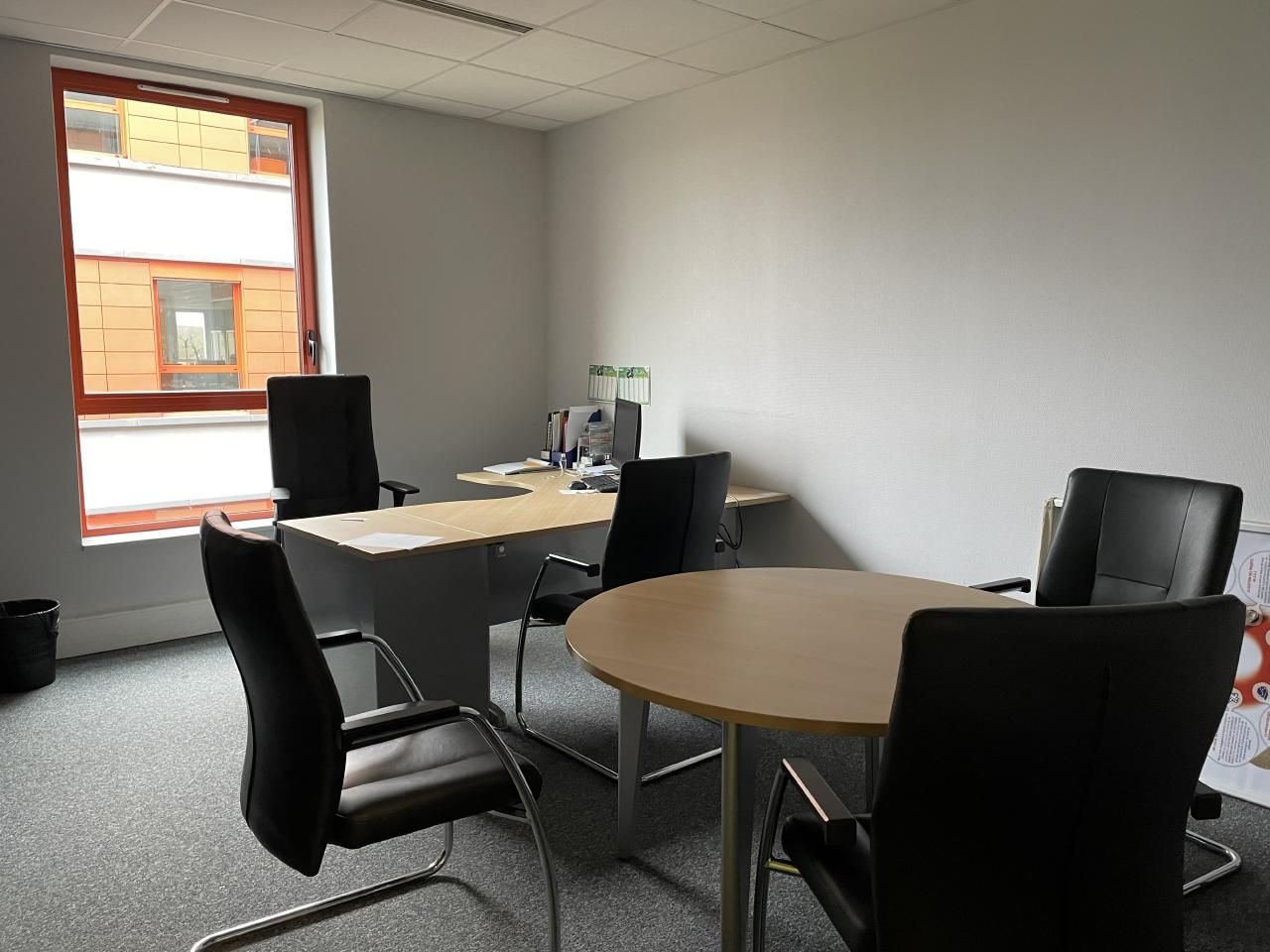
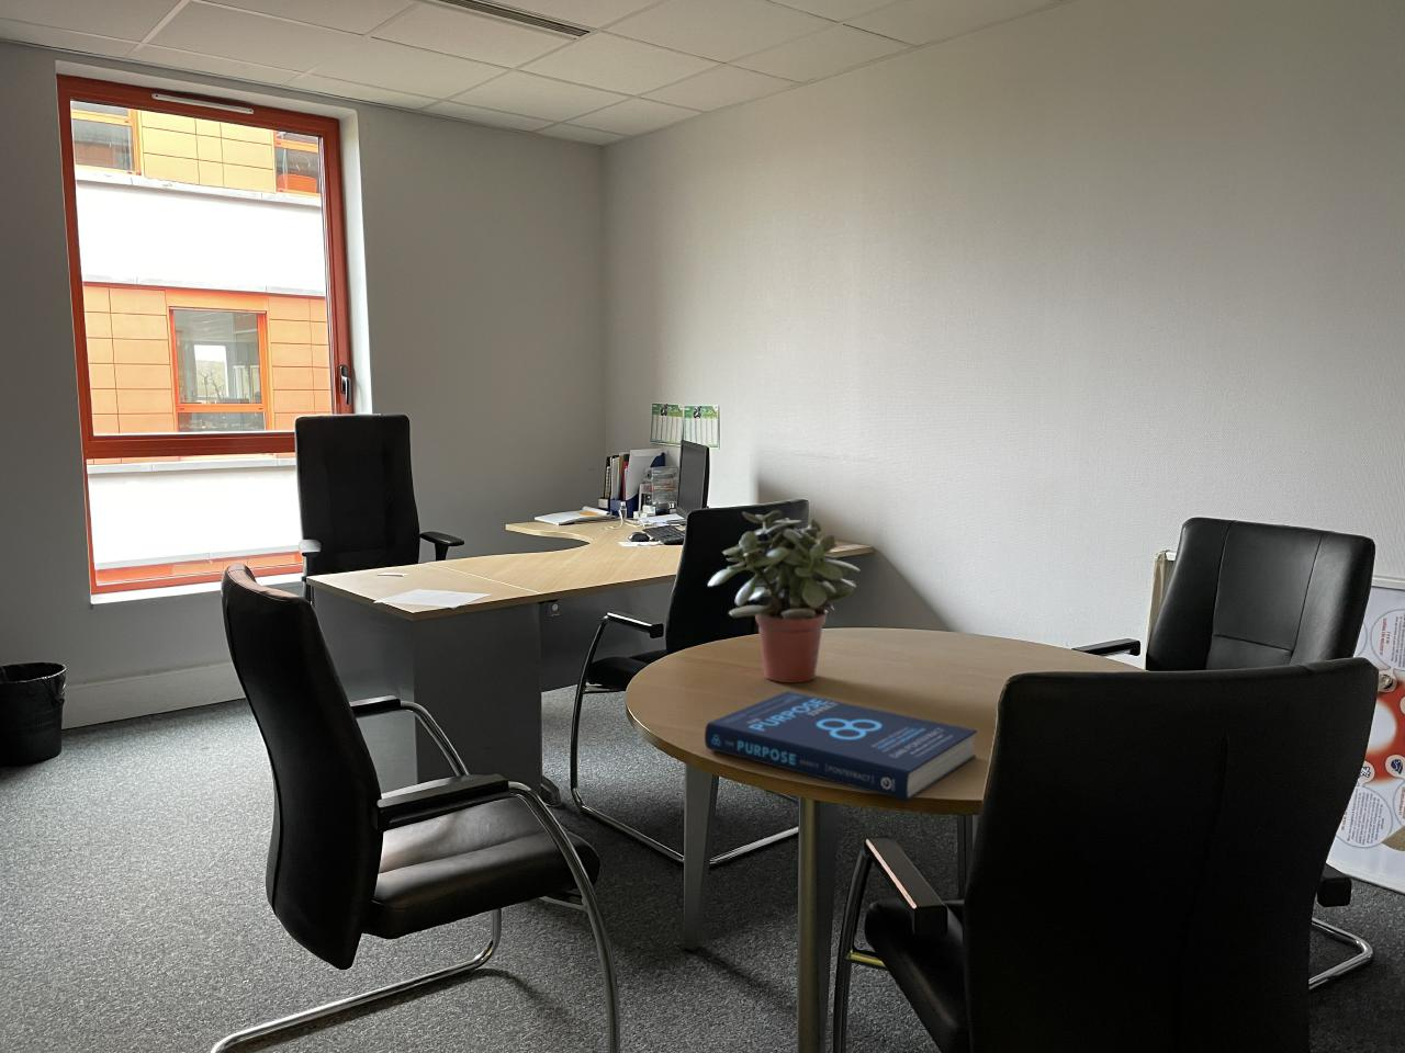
+ book [704,690,978,802]
+ potted plant [707,509,862,684]
